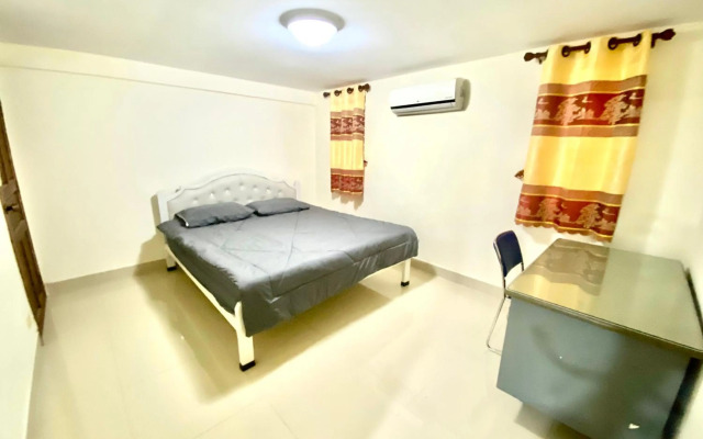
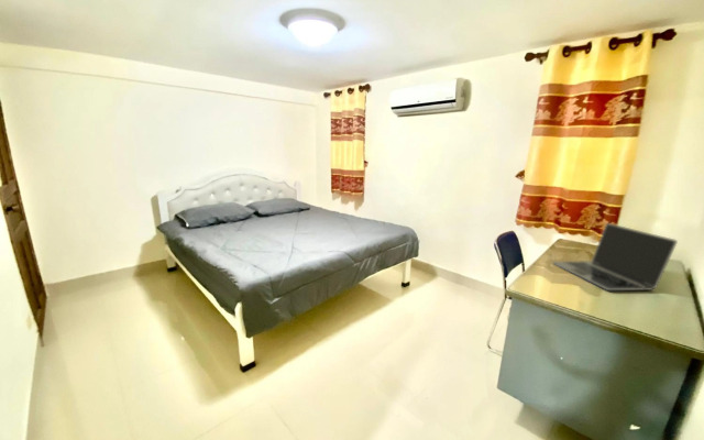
+ laptop [552,222,679,292]
